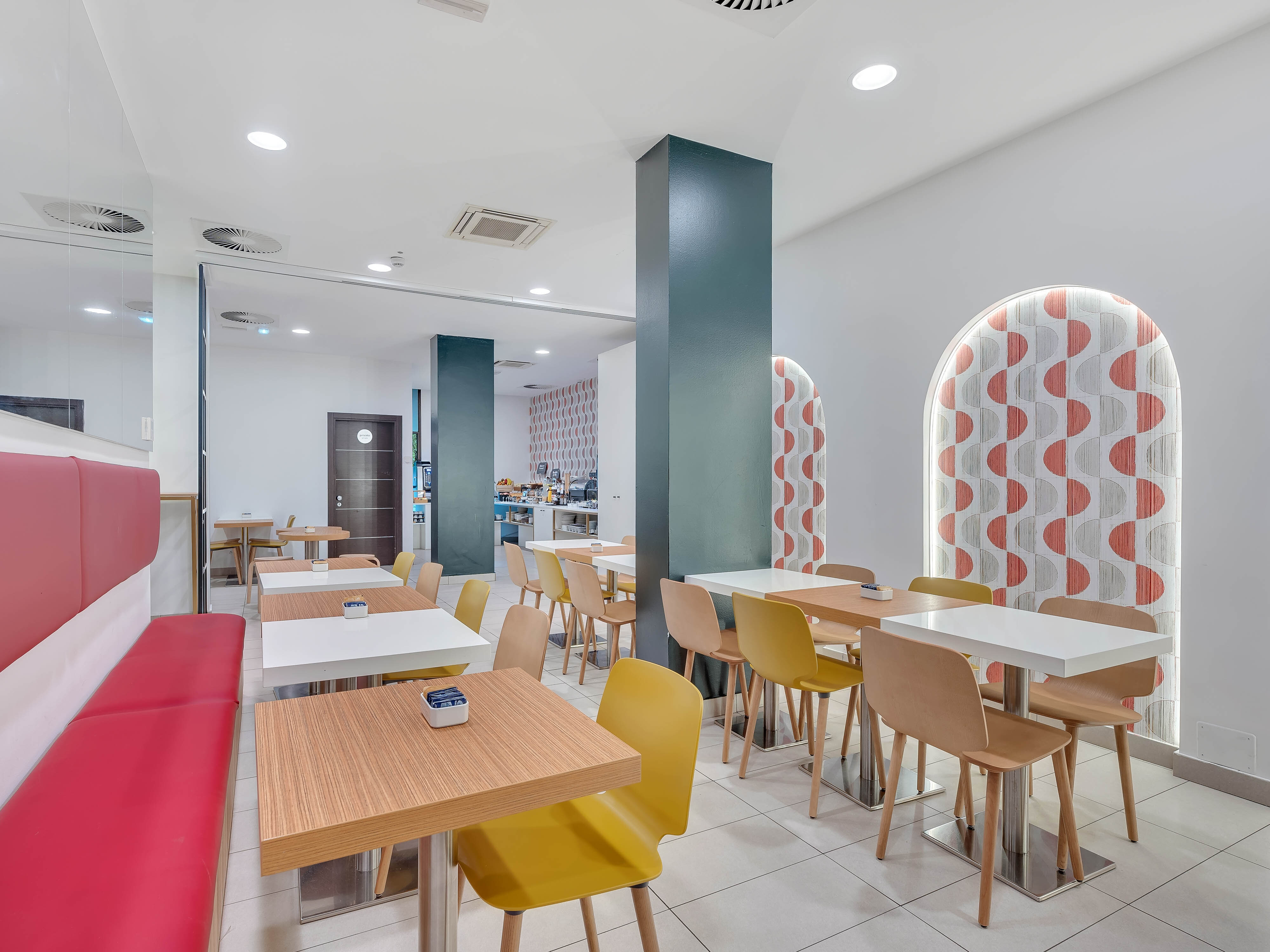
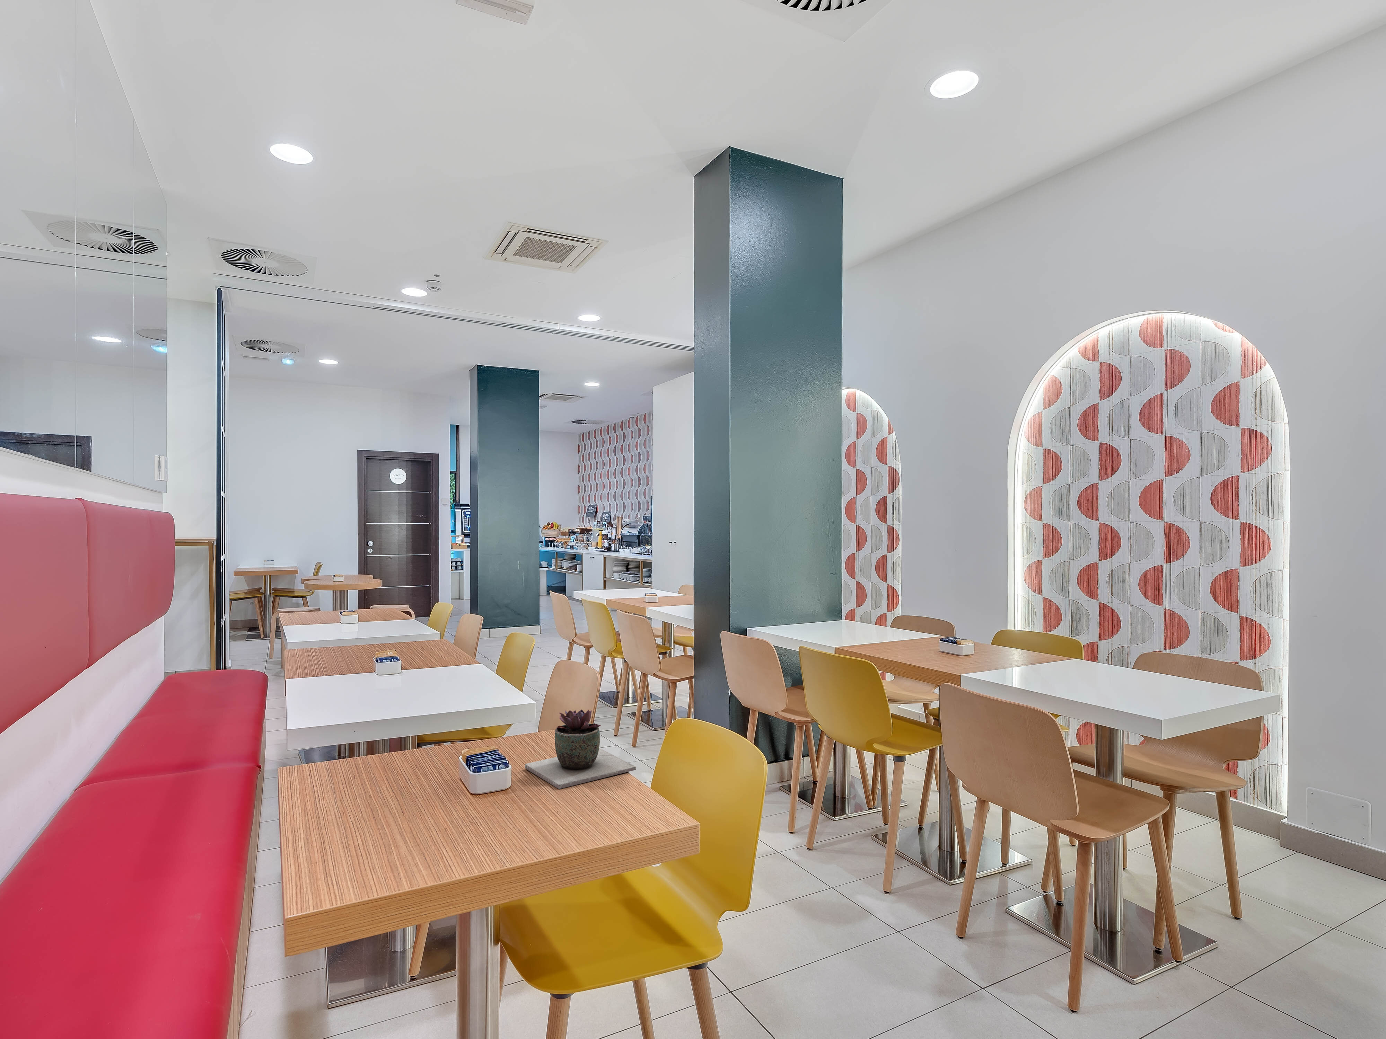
+ succulent plant [525,709,636,789]
